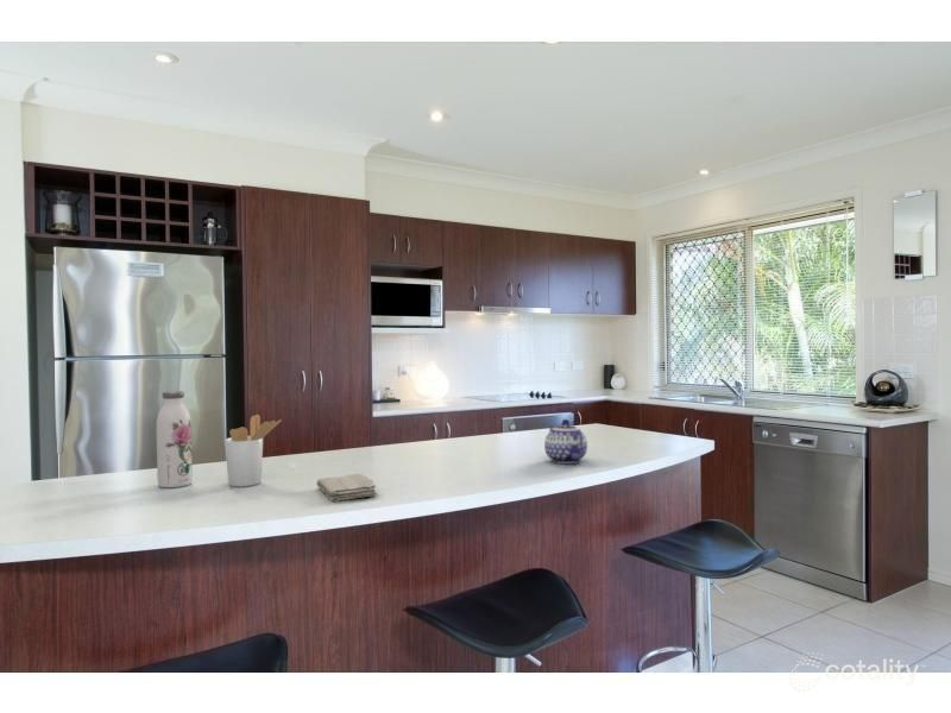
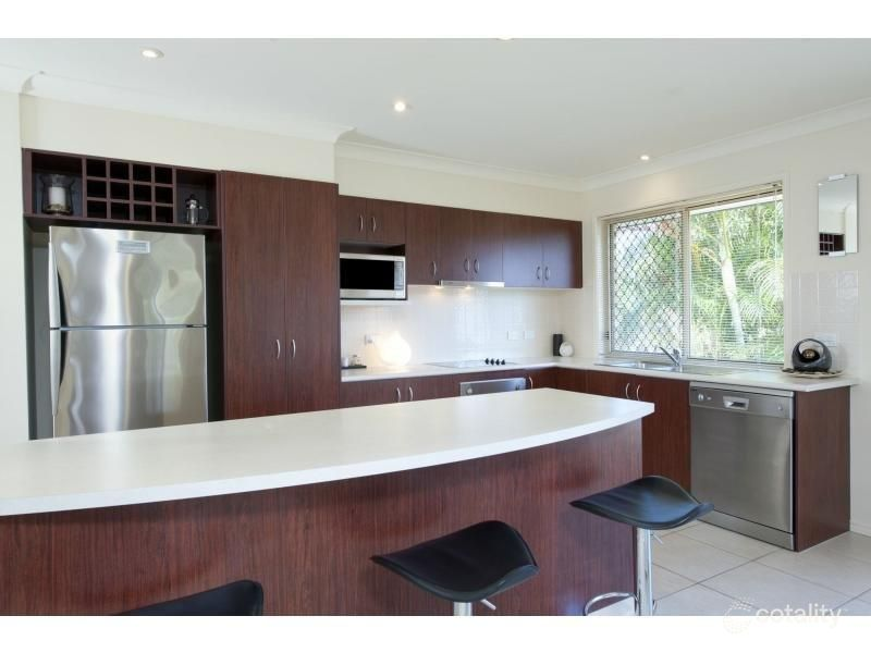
- washcloth [315,473,378,503]
- utensil holder [223,414,283,487]
- teapot [543,418,588,465]
- water bottle [156,390,194,488]
